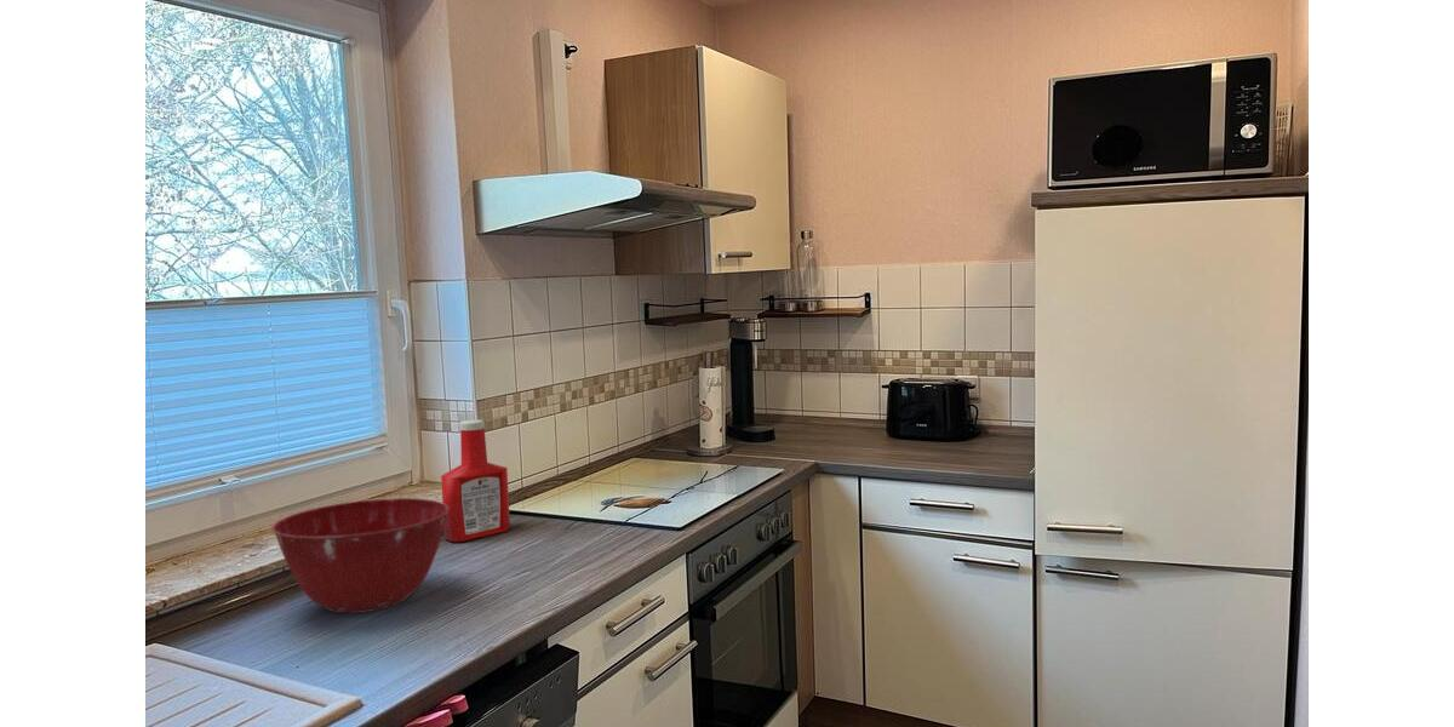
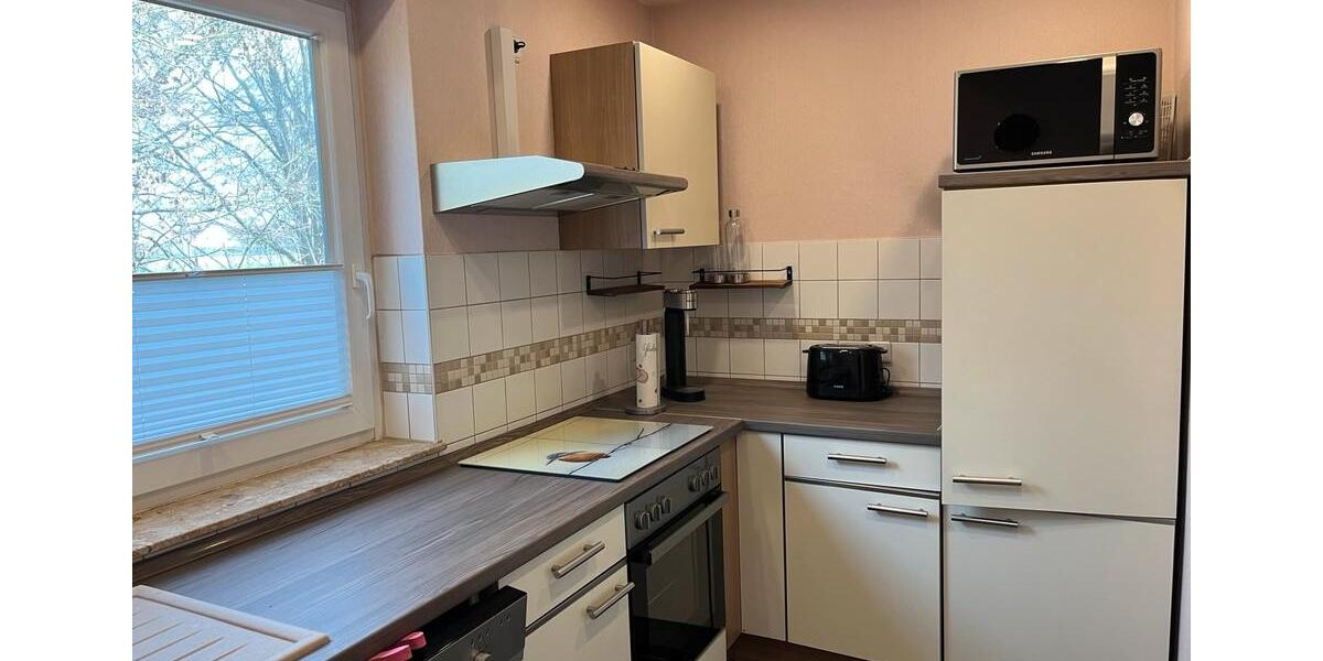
- mixing bowl [270,497,448,614]
- soap bottle [440,418,511,543]
